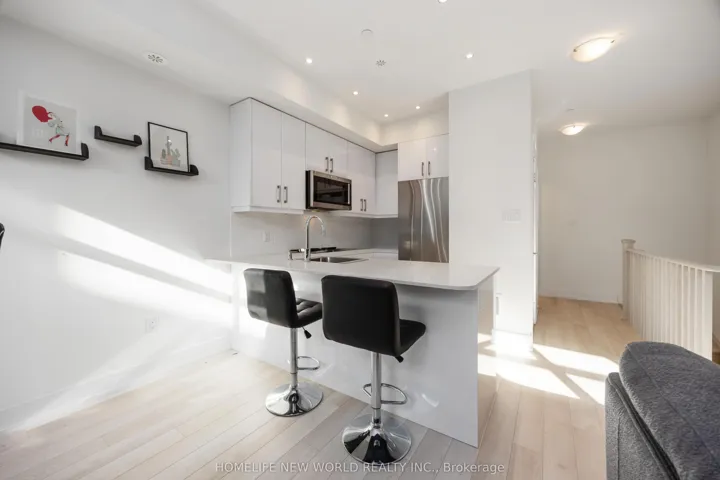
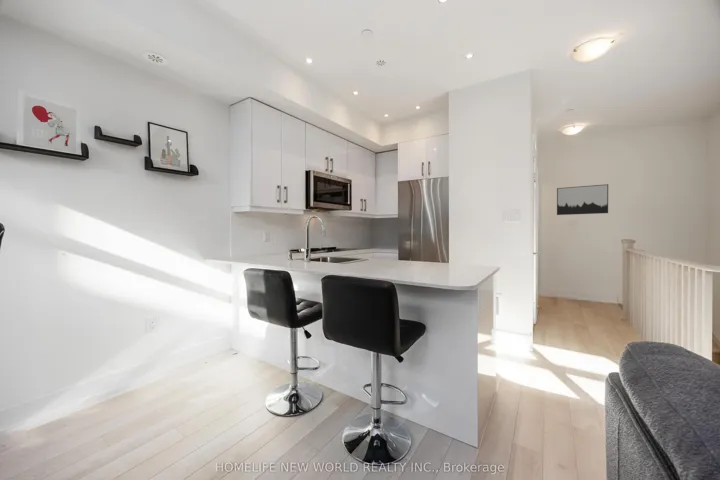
+ wall art [556,183,609,216]
